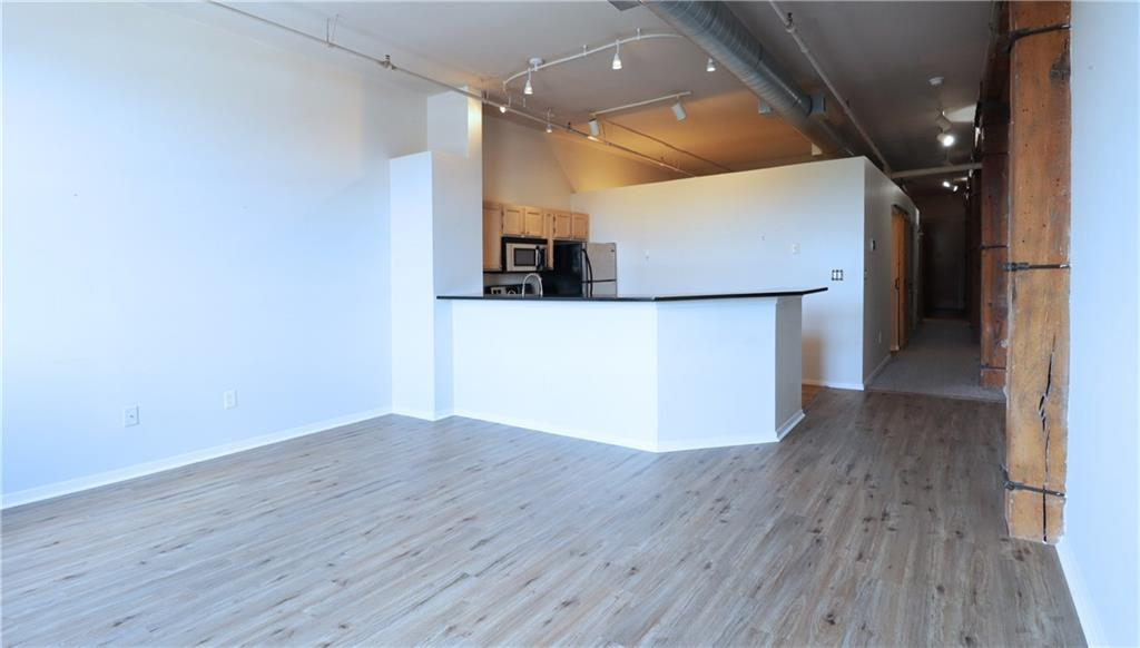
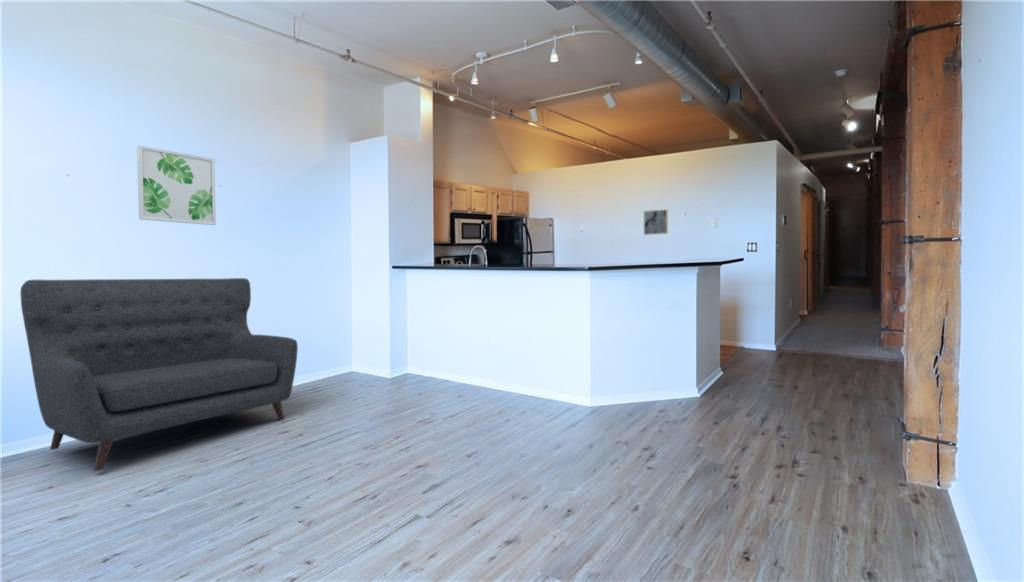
+ sofa [19,277,299,472]
+ wall art [136,145,217,226]
+ wall art [643,208,669,236]
